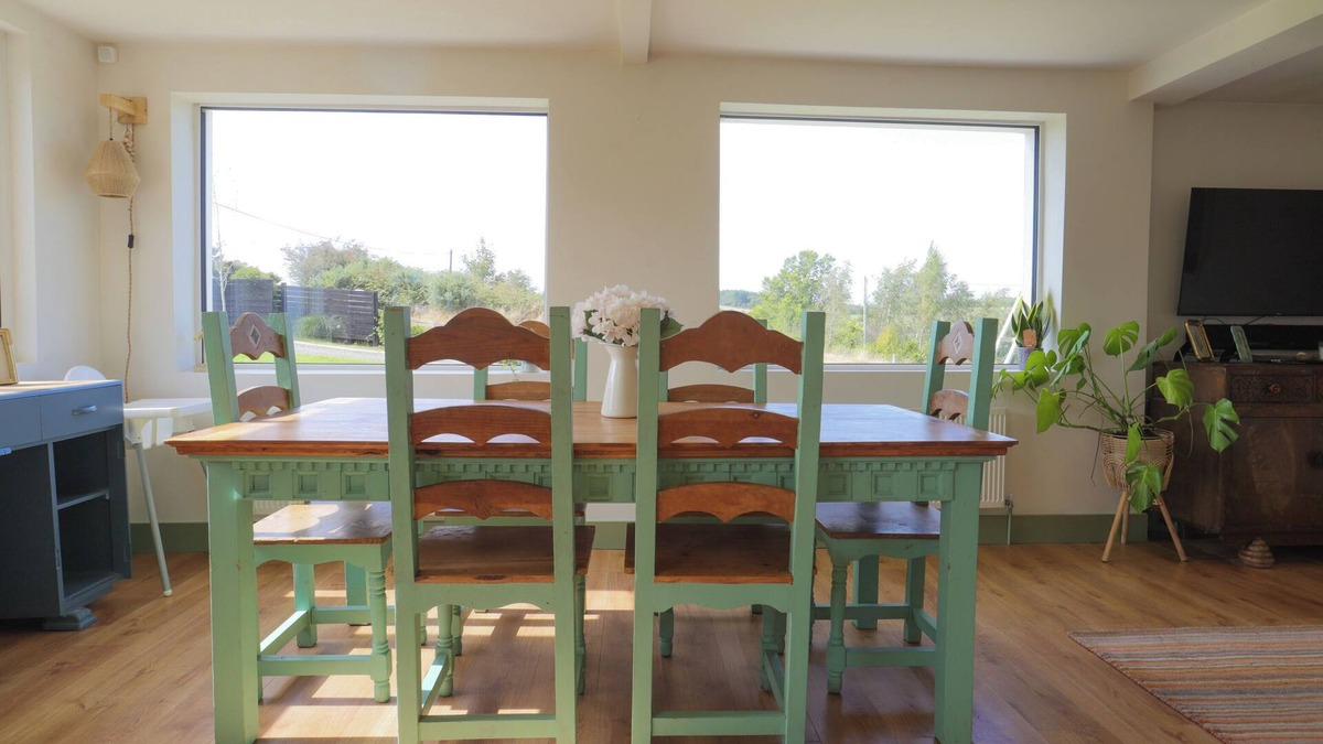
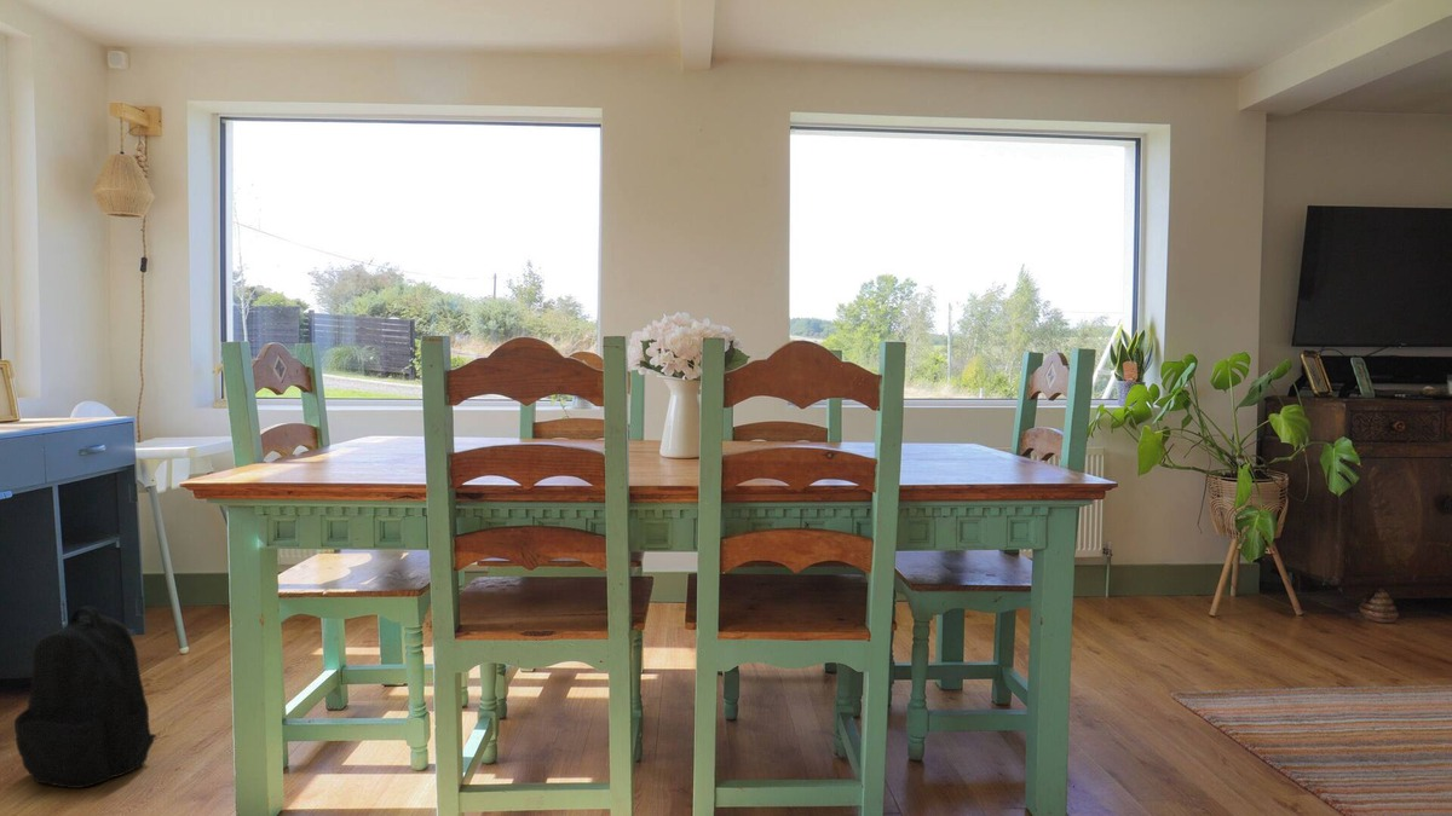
+ backpack [13,604,157,789]
